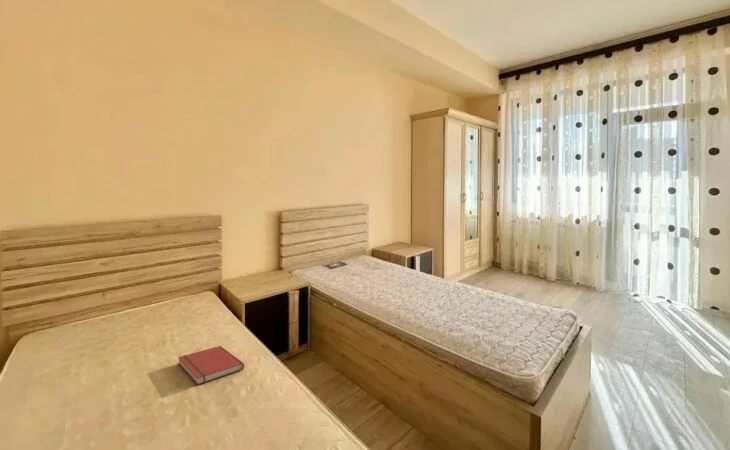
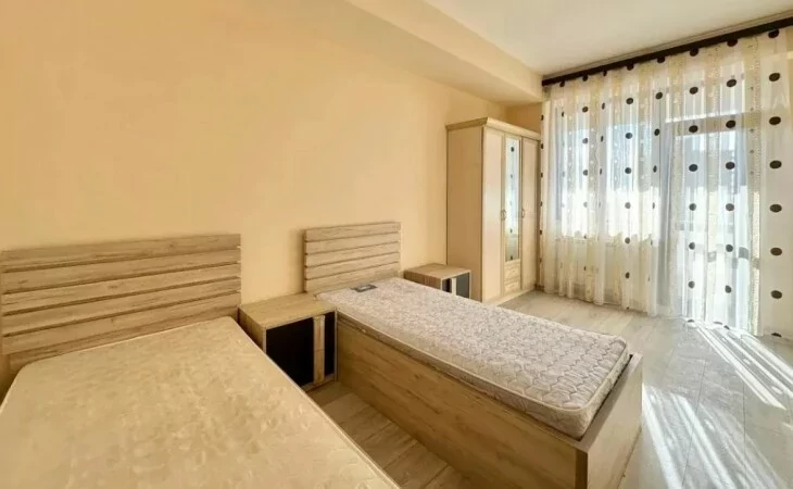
- book [177,345,245,386]
